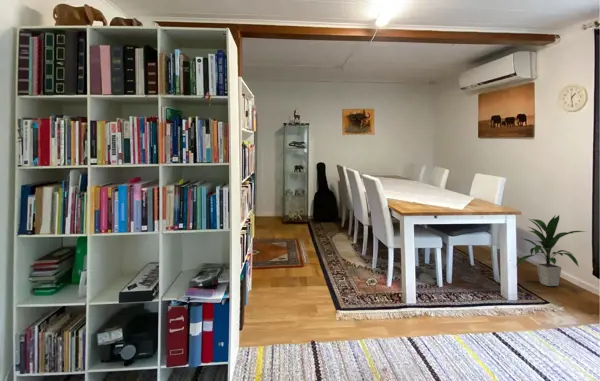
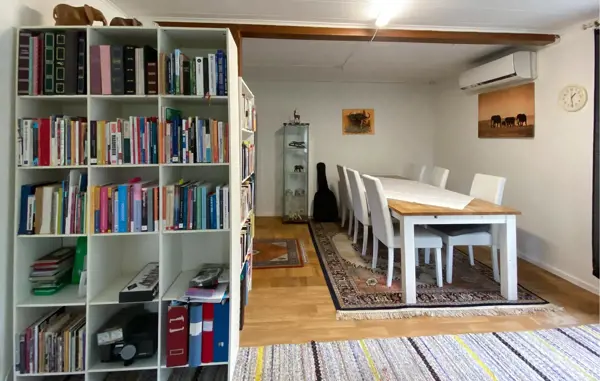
- indoor plant [516,214,587,287]
